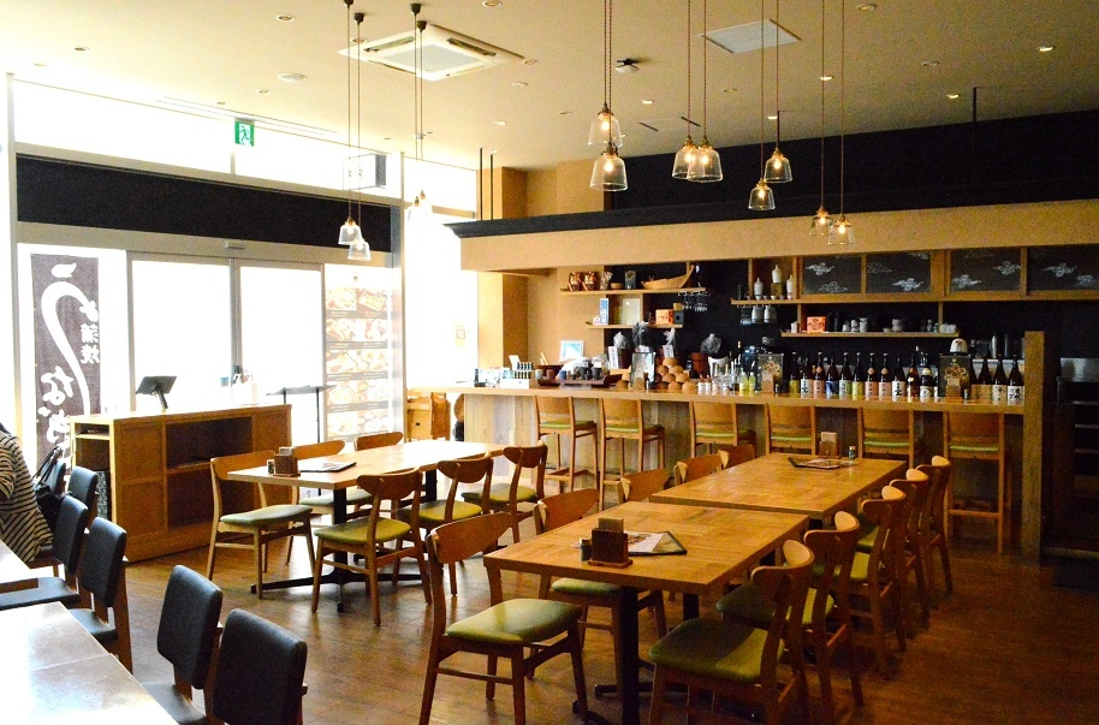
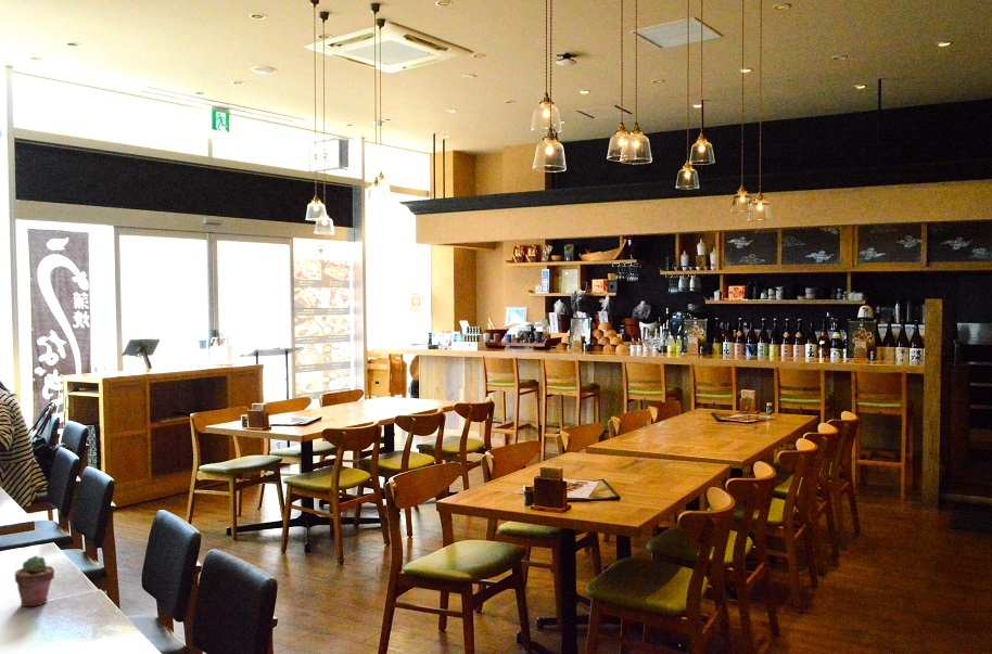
+ potted succulent [14,554,55,607]
